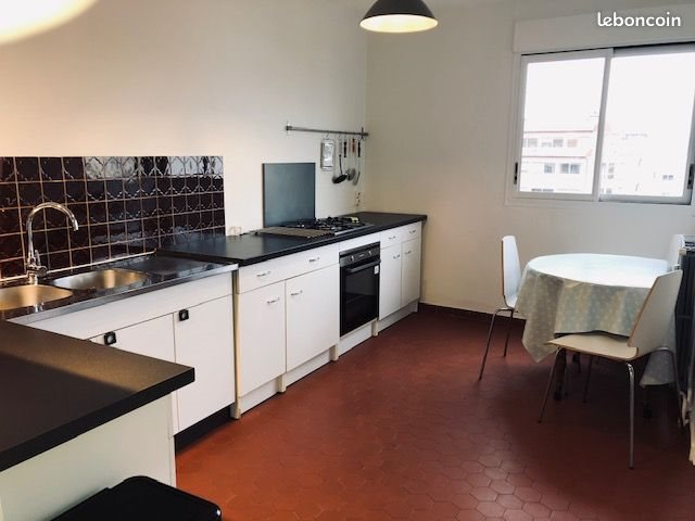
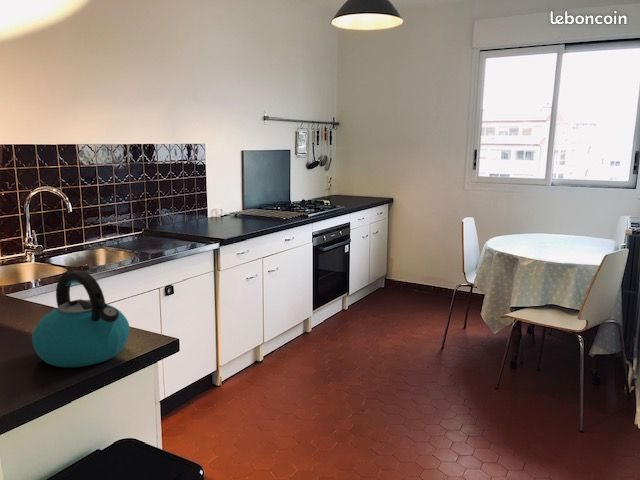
+ kettle [31,270,131,368]
